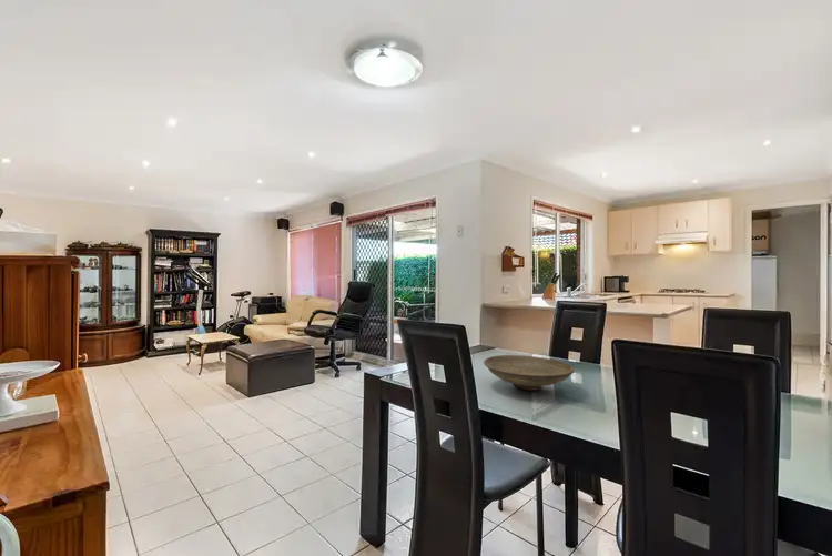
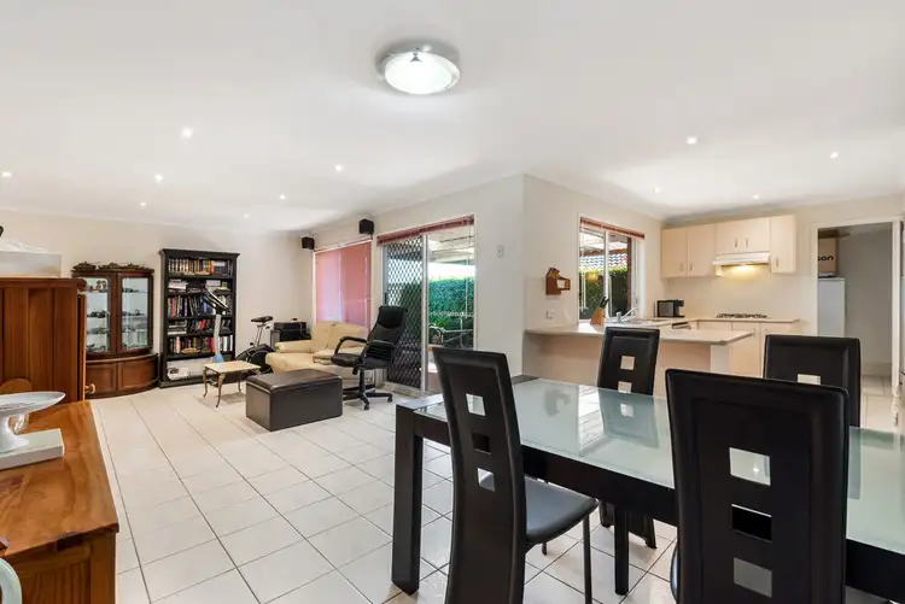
- decorative bowl [483,354,575,392]
